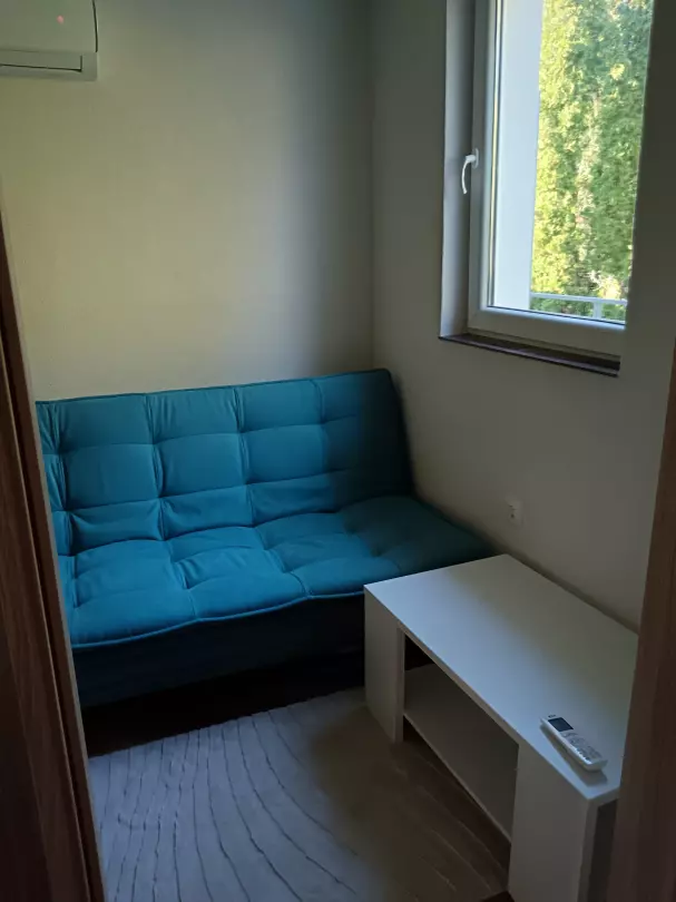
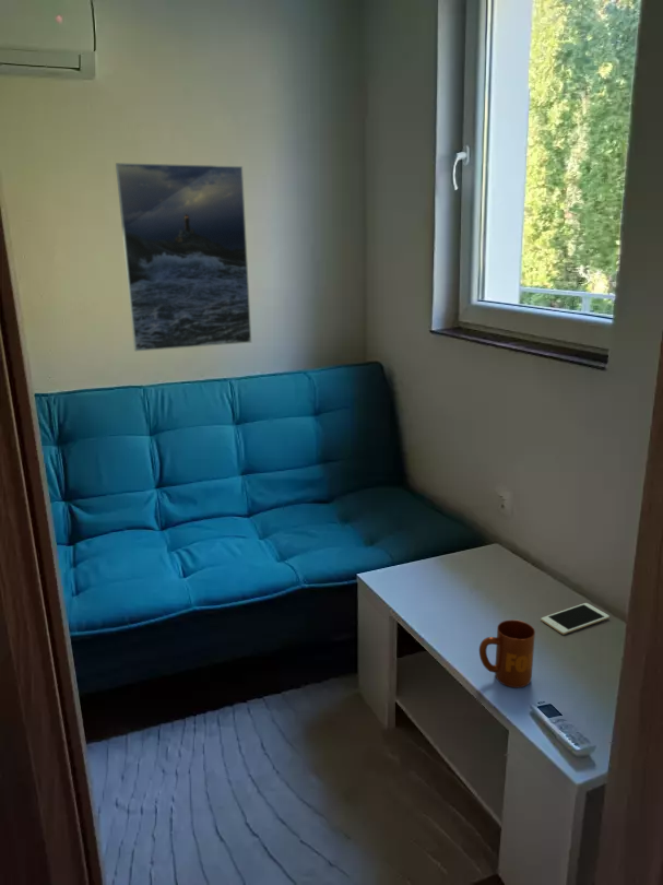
+ cell phone [540,602,611,636]
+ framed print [115,162,252,352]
+ mug [478,618,536,688]
